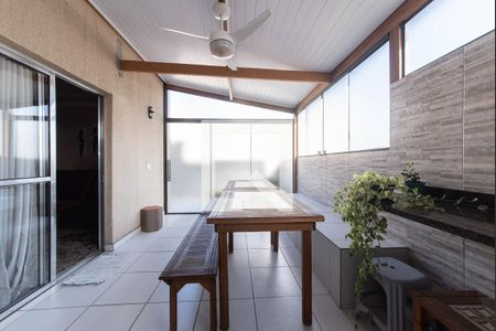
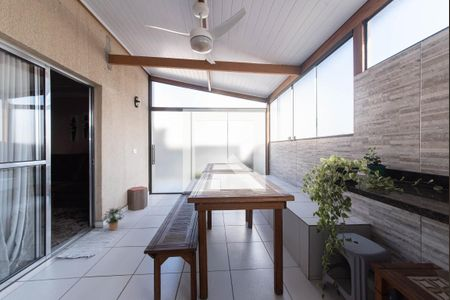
+ potted plant [101,206,124,231]
